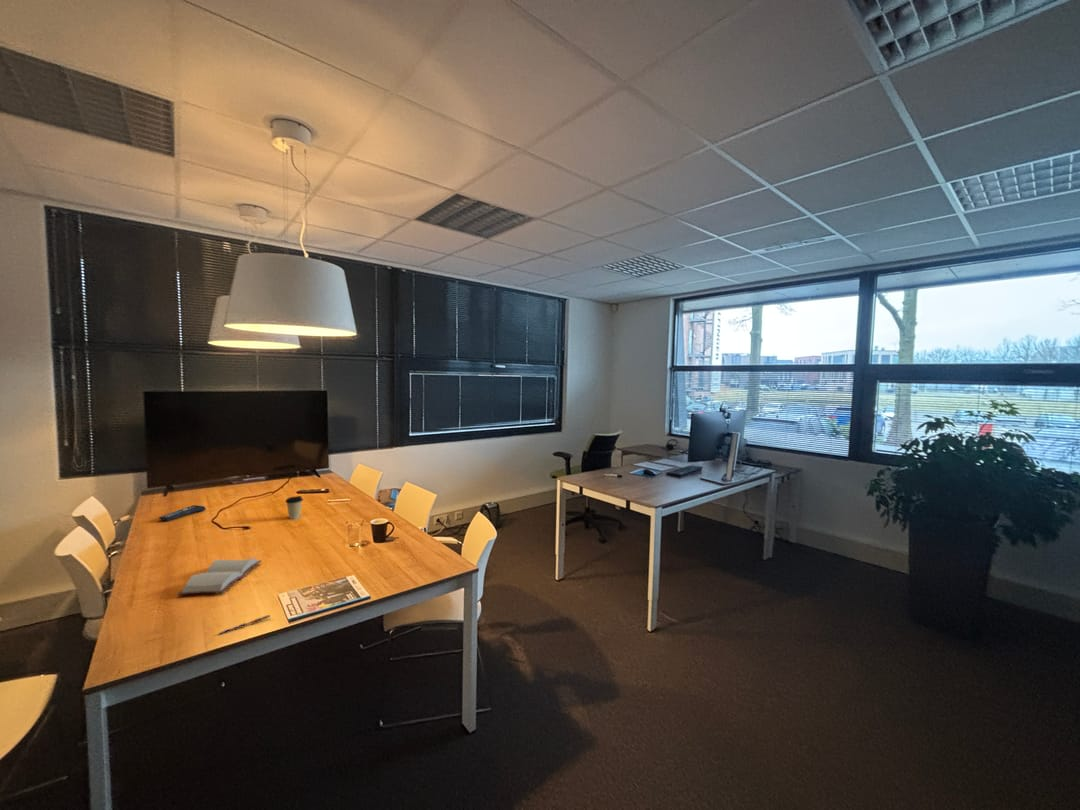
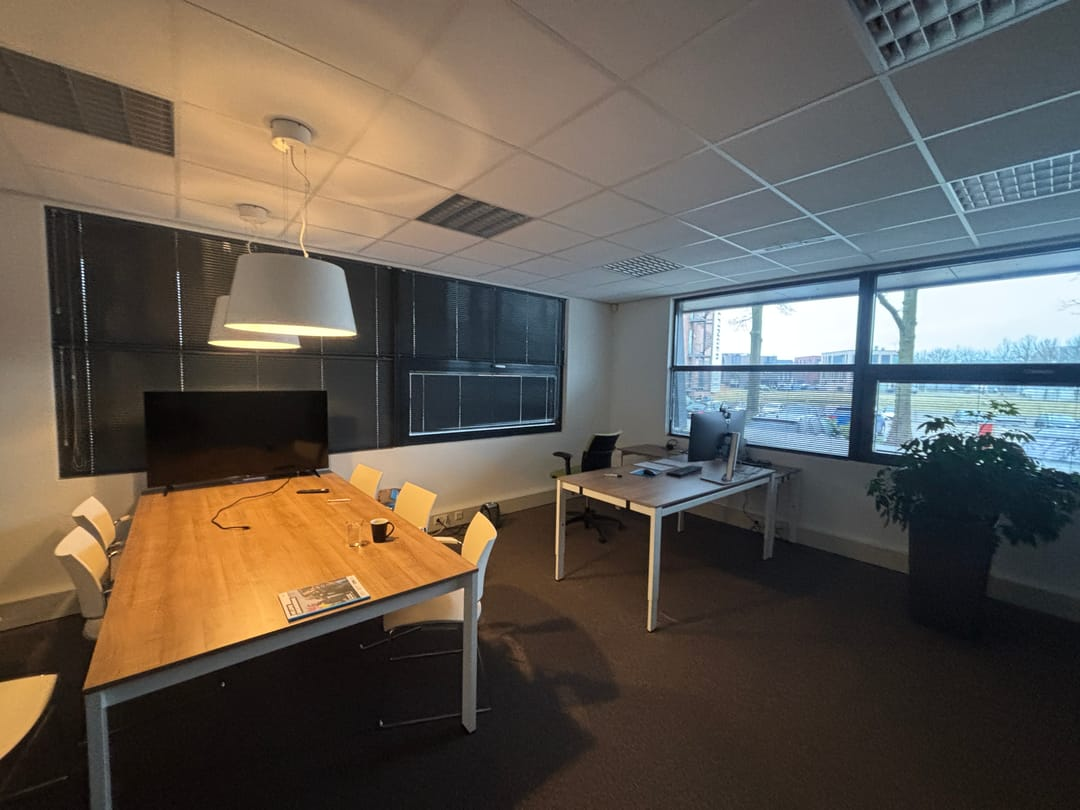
- pen [218,614,271,636]
- remote control [158,504,207,522]
- hardback book [177,557,263,596]
- coffee cup [284,495,304,520]
